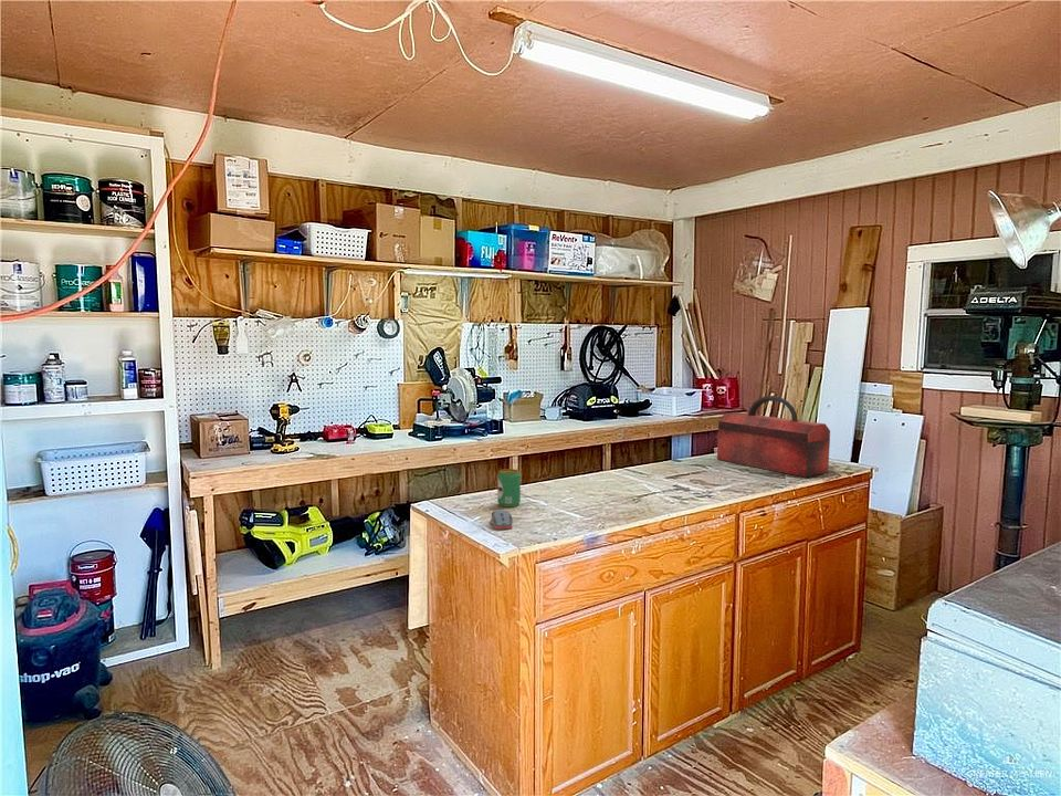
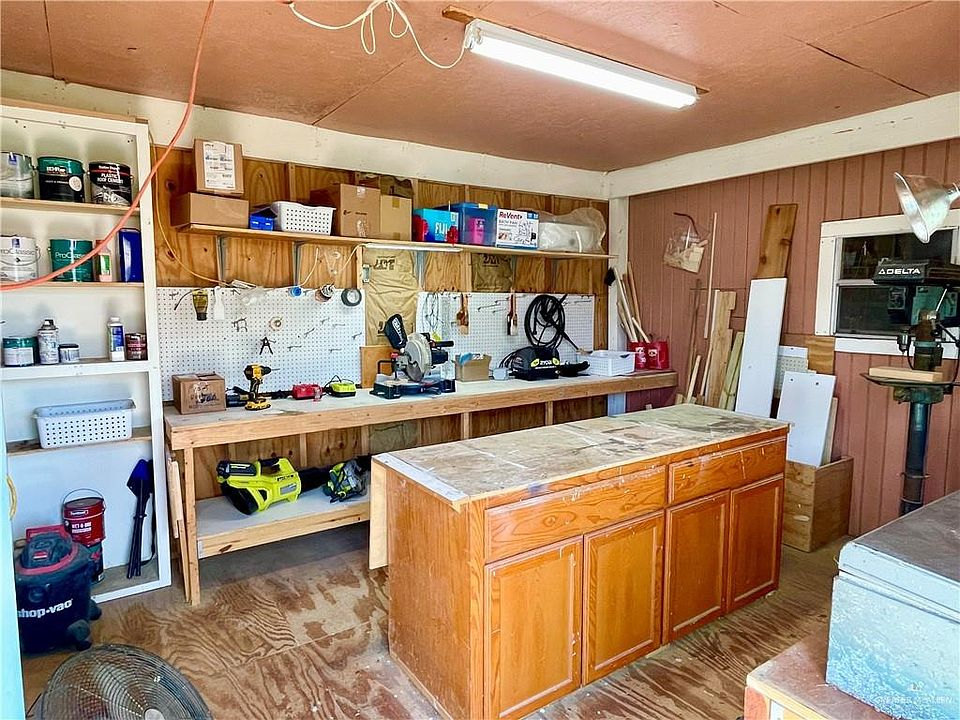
- beverage can [496,468,522,507]
- toolbox [716,395,831,479]
- computer mouse [489,510,514,531]
